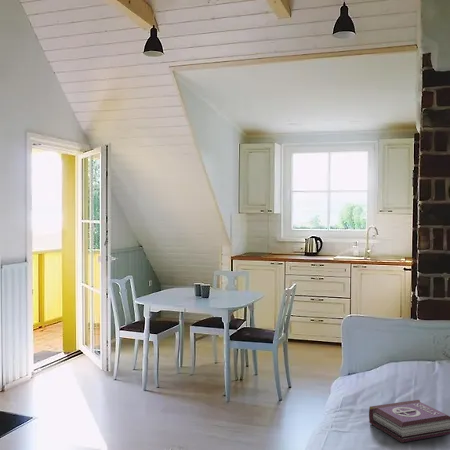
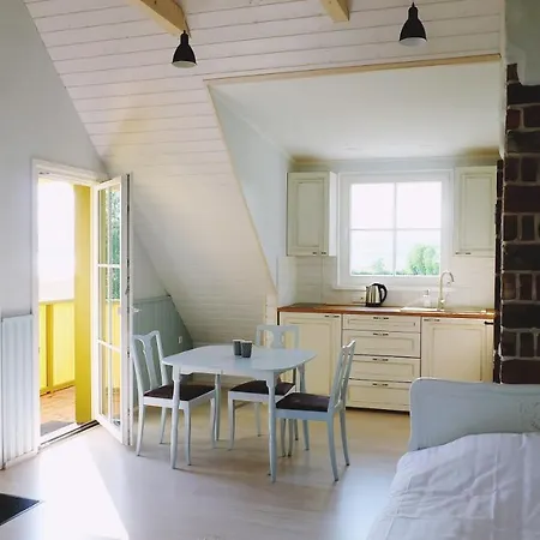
- book [368,399,450,443]
